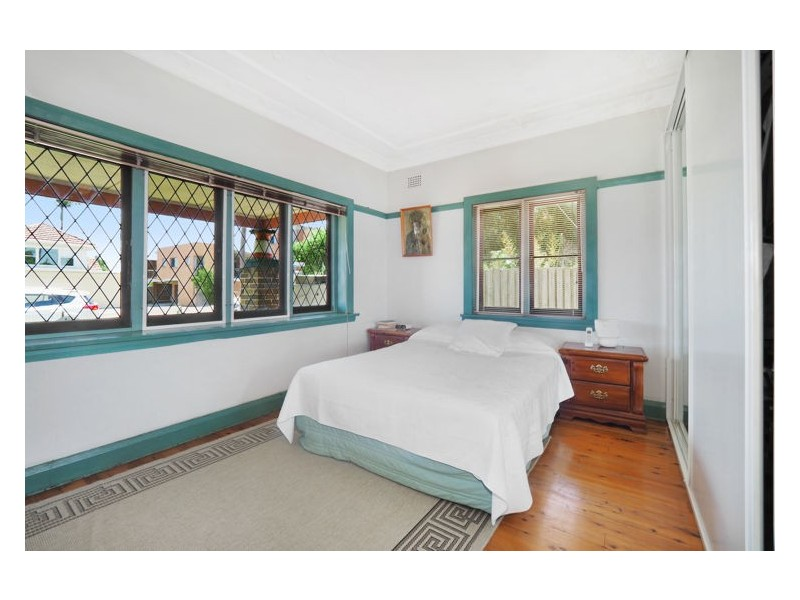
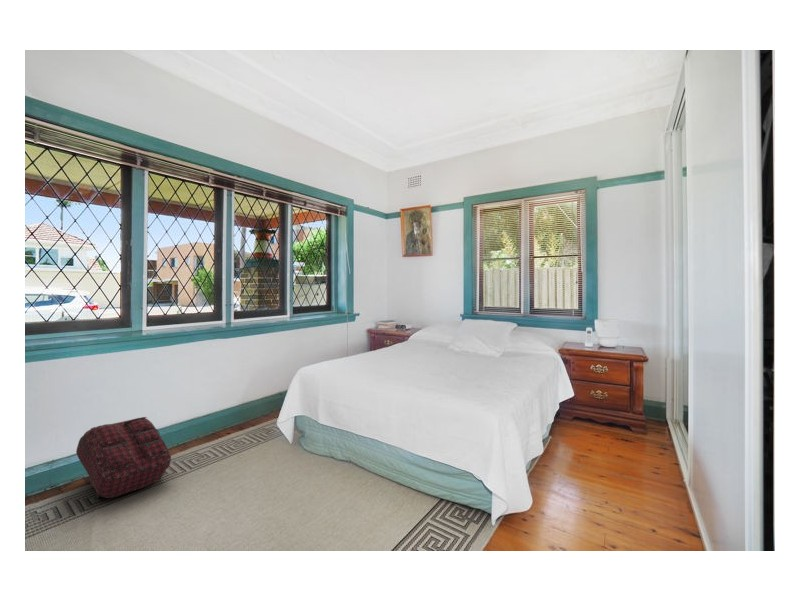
+ backpack [75,416,172,499]
